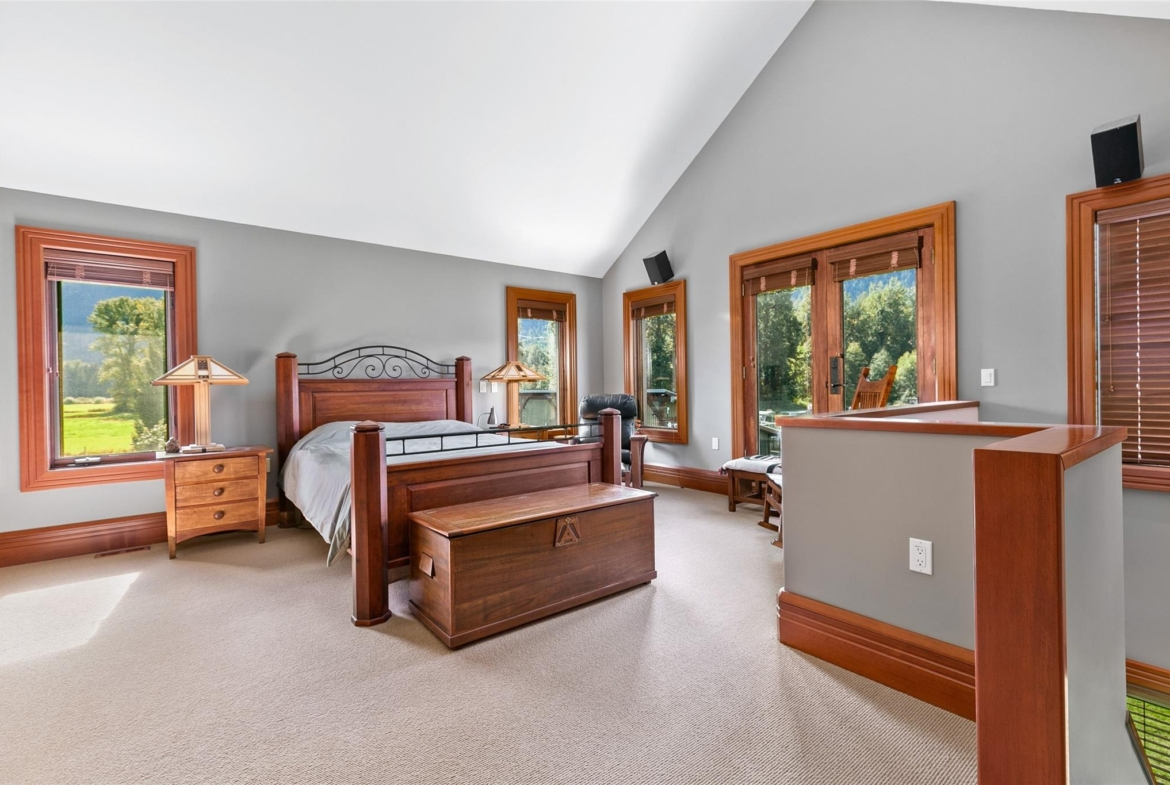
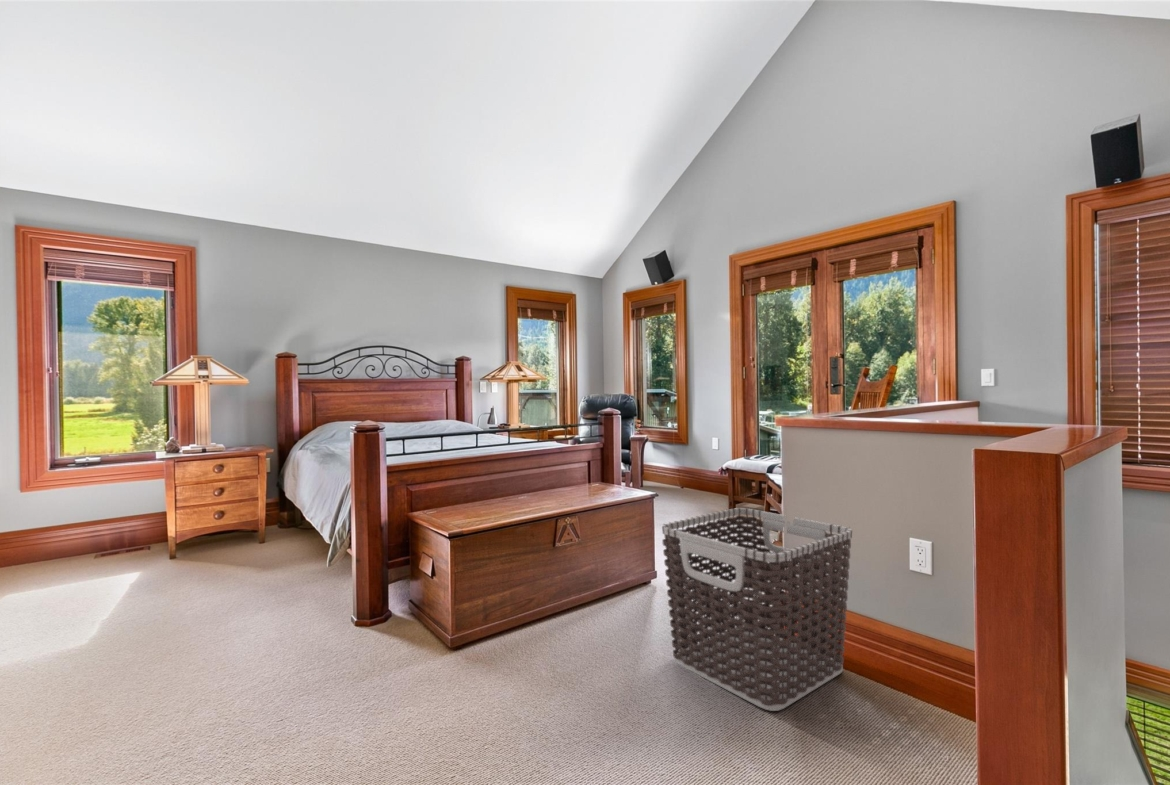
+ clothes hamper [661,507,853,712]
